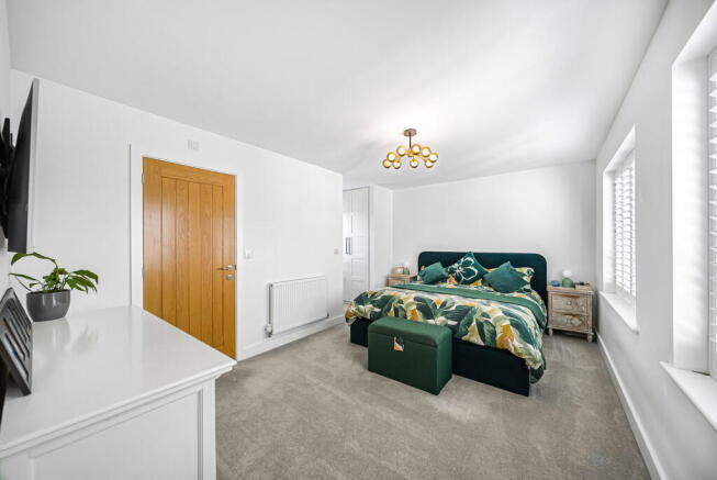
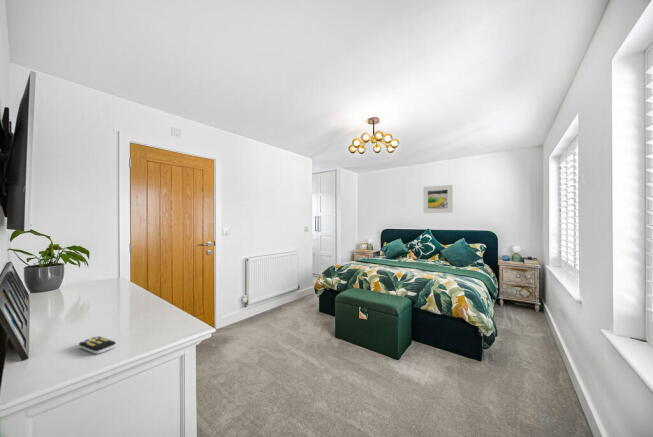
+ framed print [423,184,453,214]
+ remote control [78,335,117,355]
